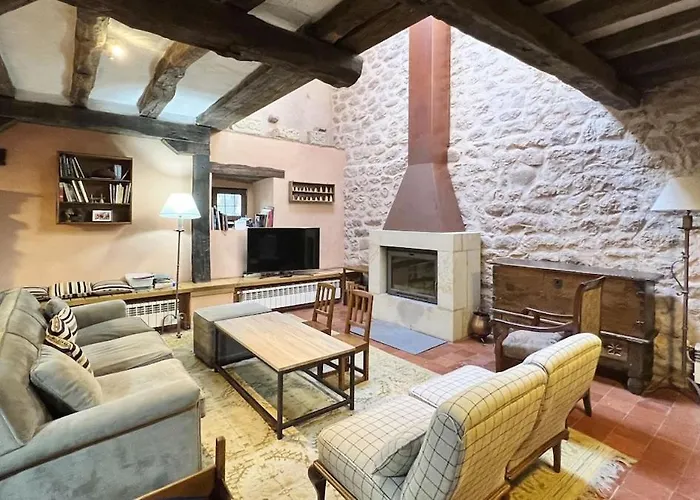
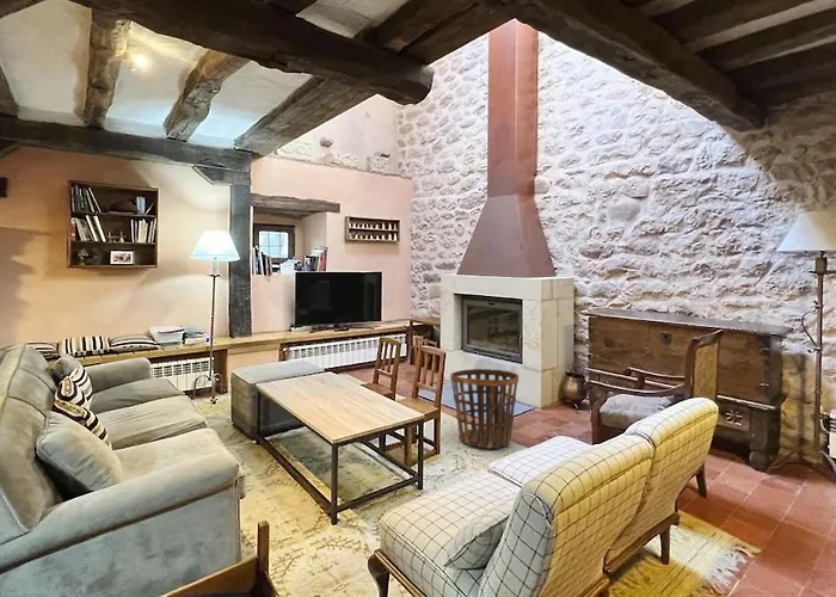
+ basket [449,368,520,449]
